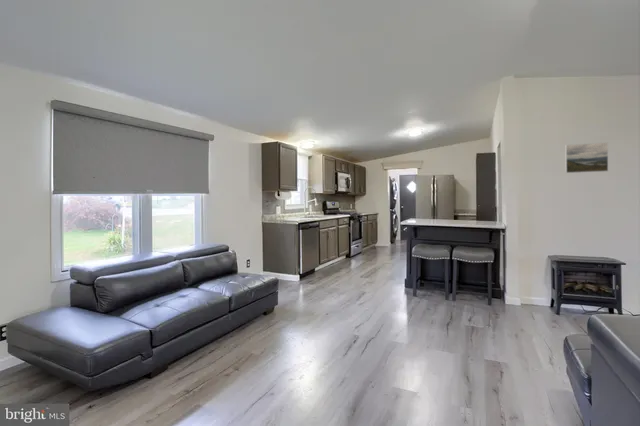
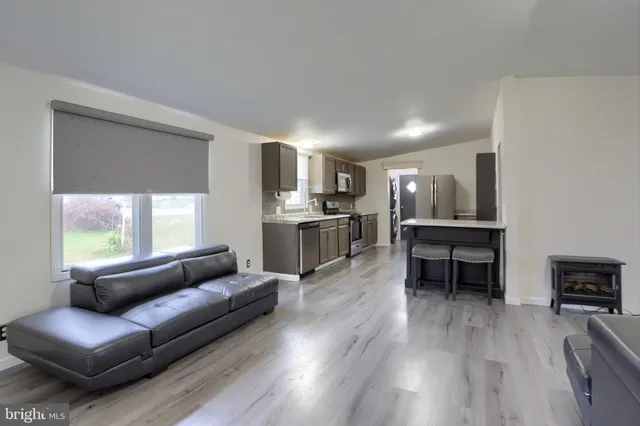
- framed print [564,141,609,174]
